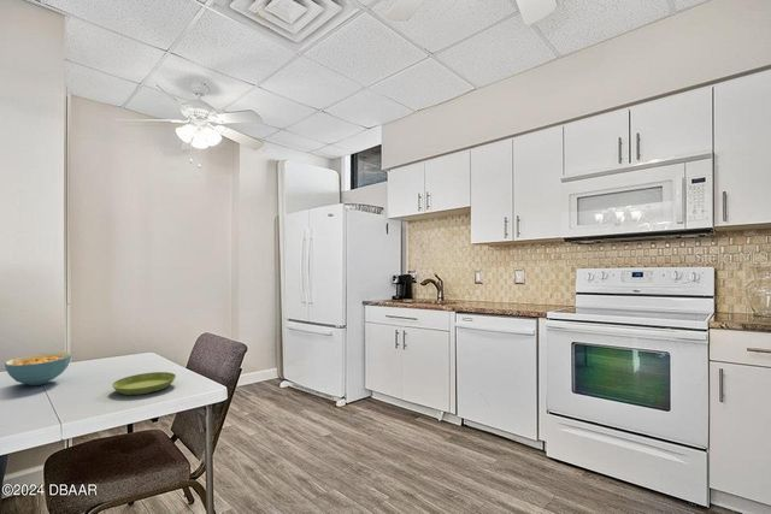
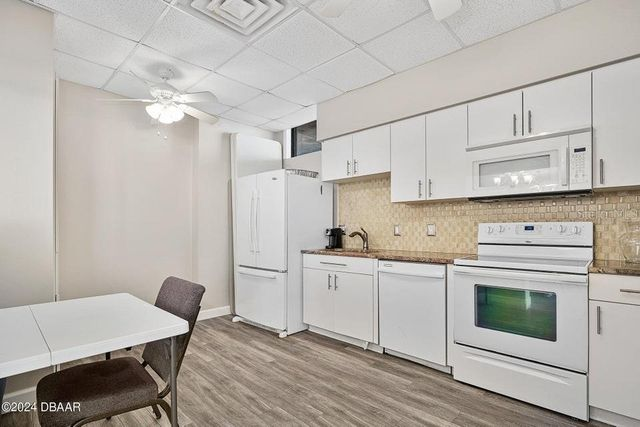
- saucer [111,371,177,396]
- cereal bowl [4,351,72,386]
